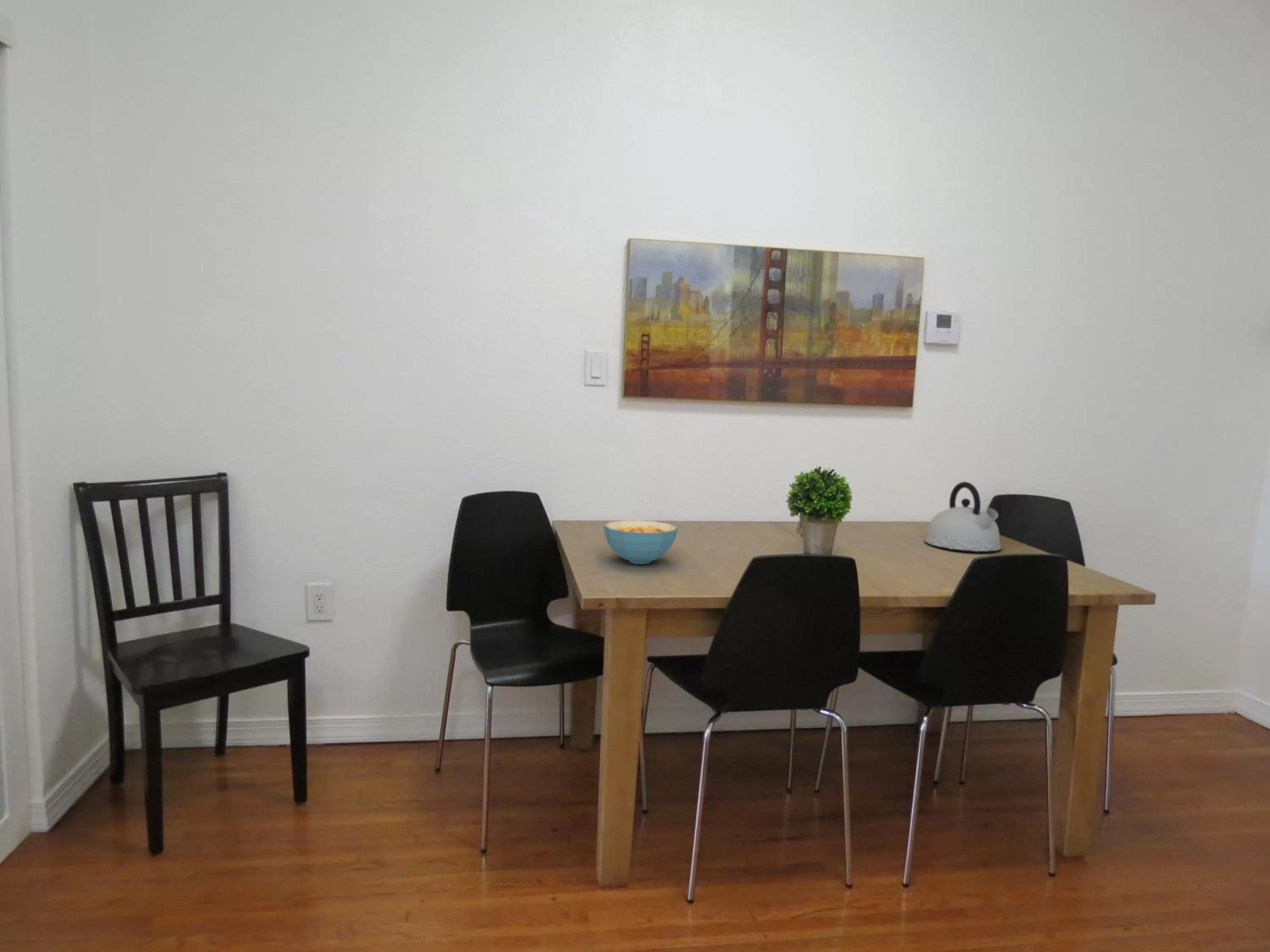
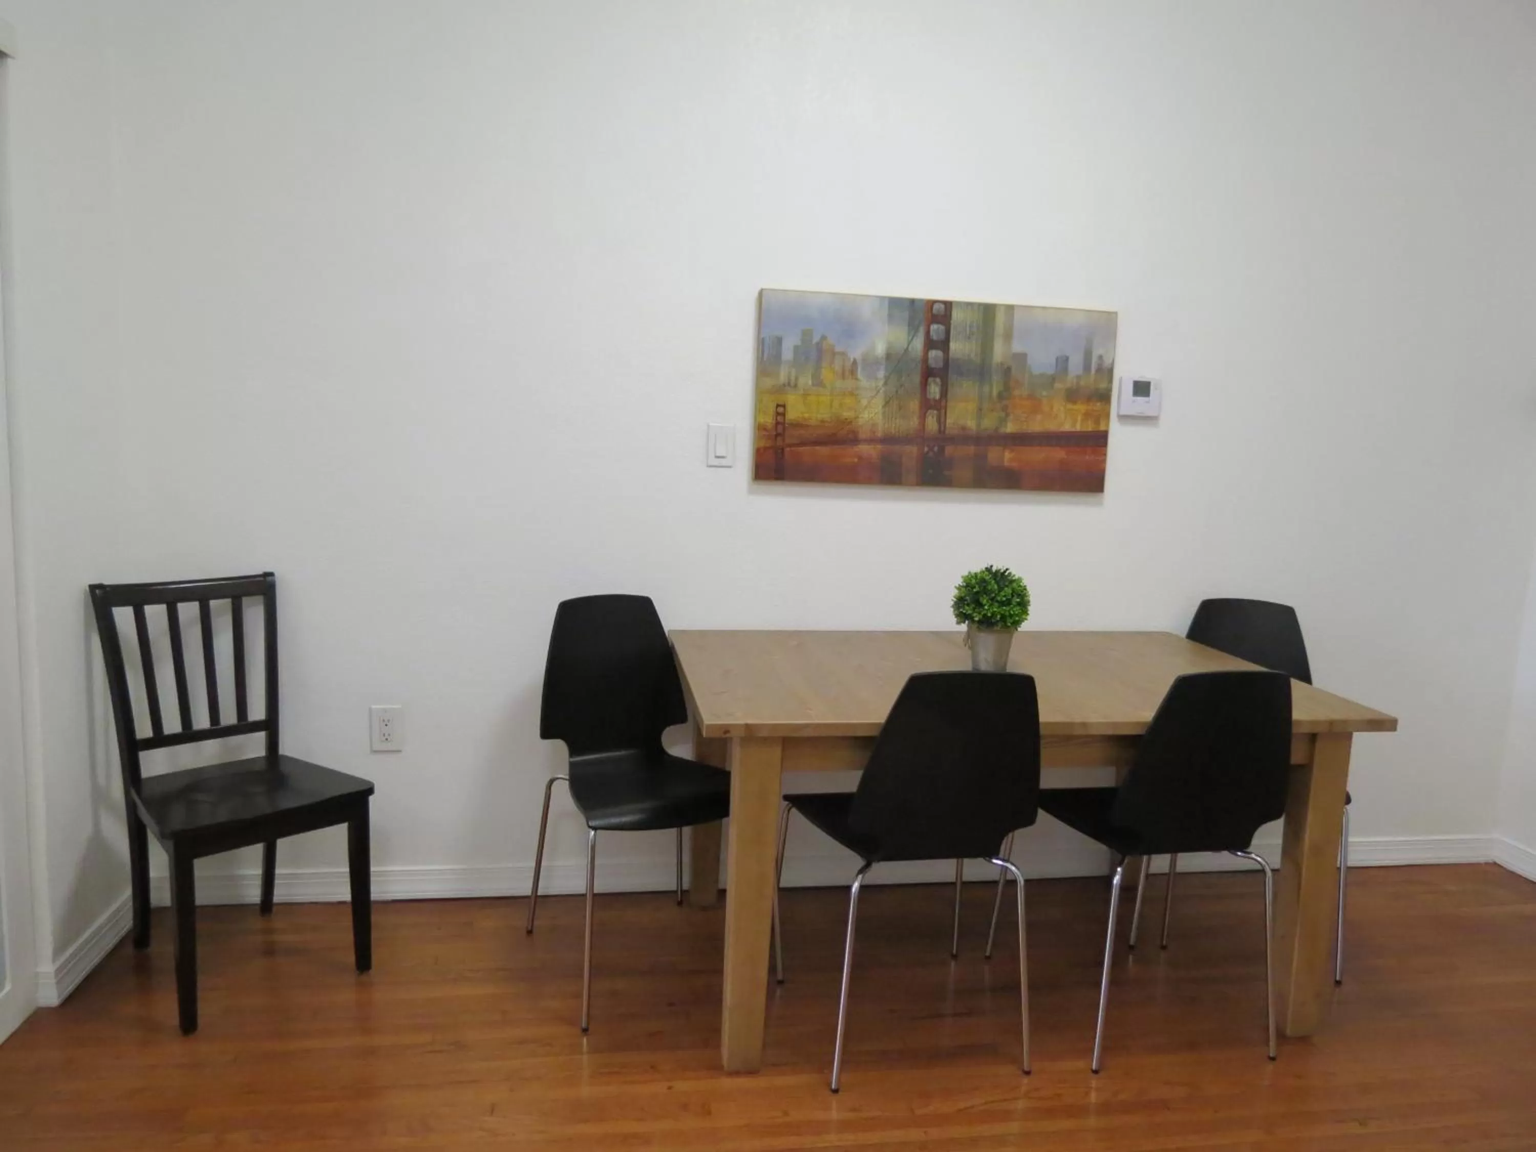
- cereal bowl [603,520,678,564]
- kettle [924,481,1002,552]
